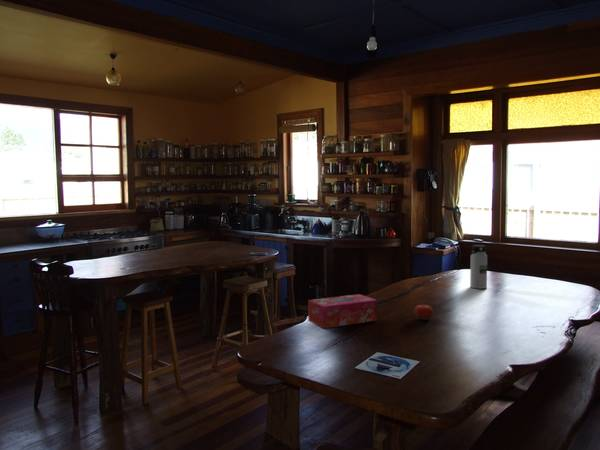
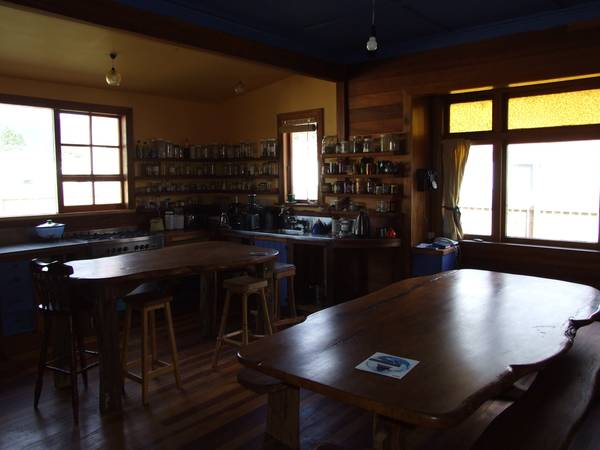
- tissue box [307,293,378,329]
- fruit [414,302,434,321]
- water bottle [469,244,488,290]
